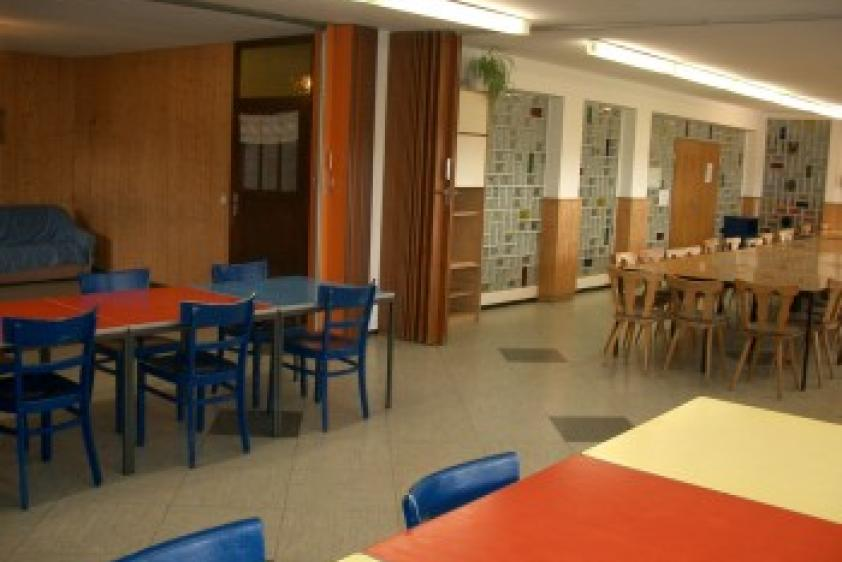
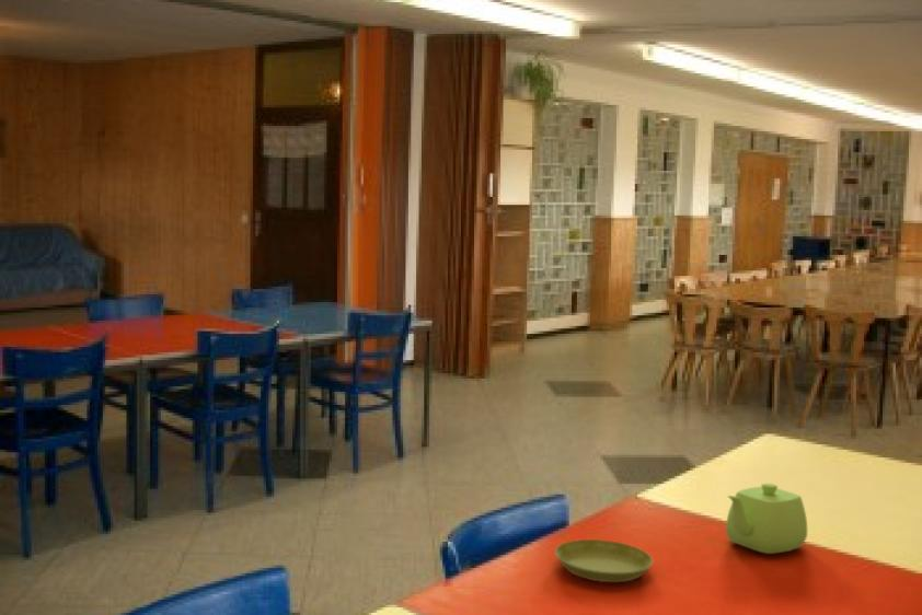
+ teapot [725,483,808,555]
+ saucer [554,538,654,583]
